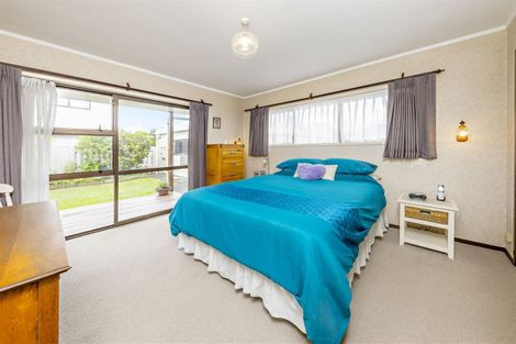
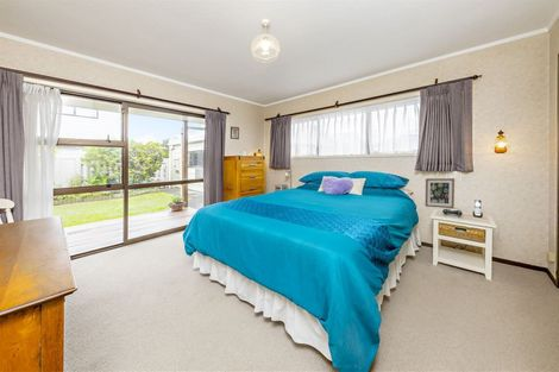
+ wall art [425,177,456,209]
